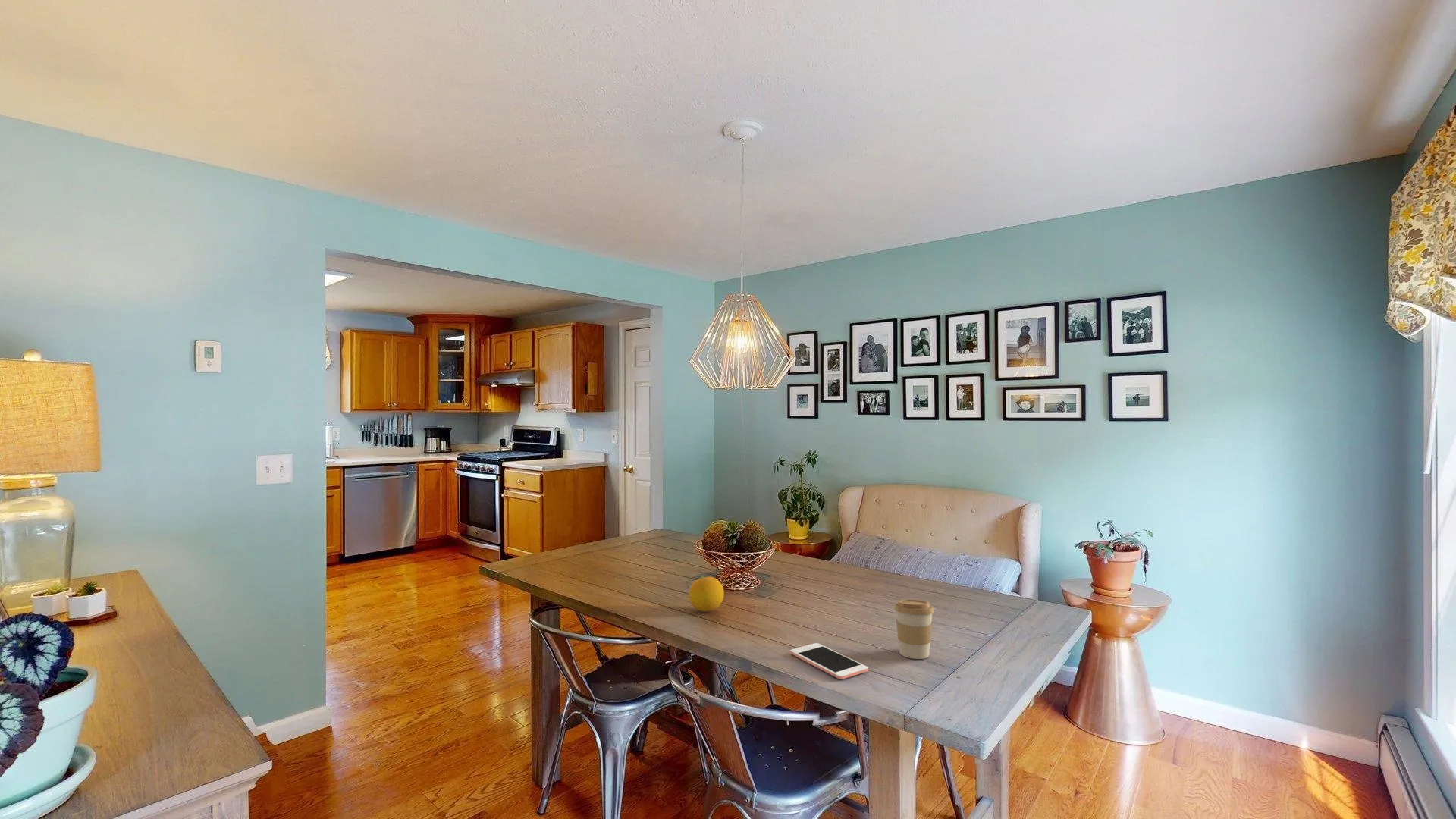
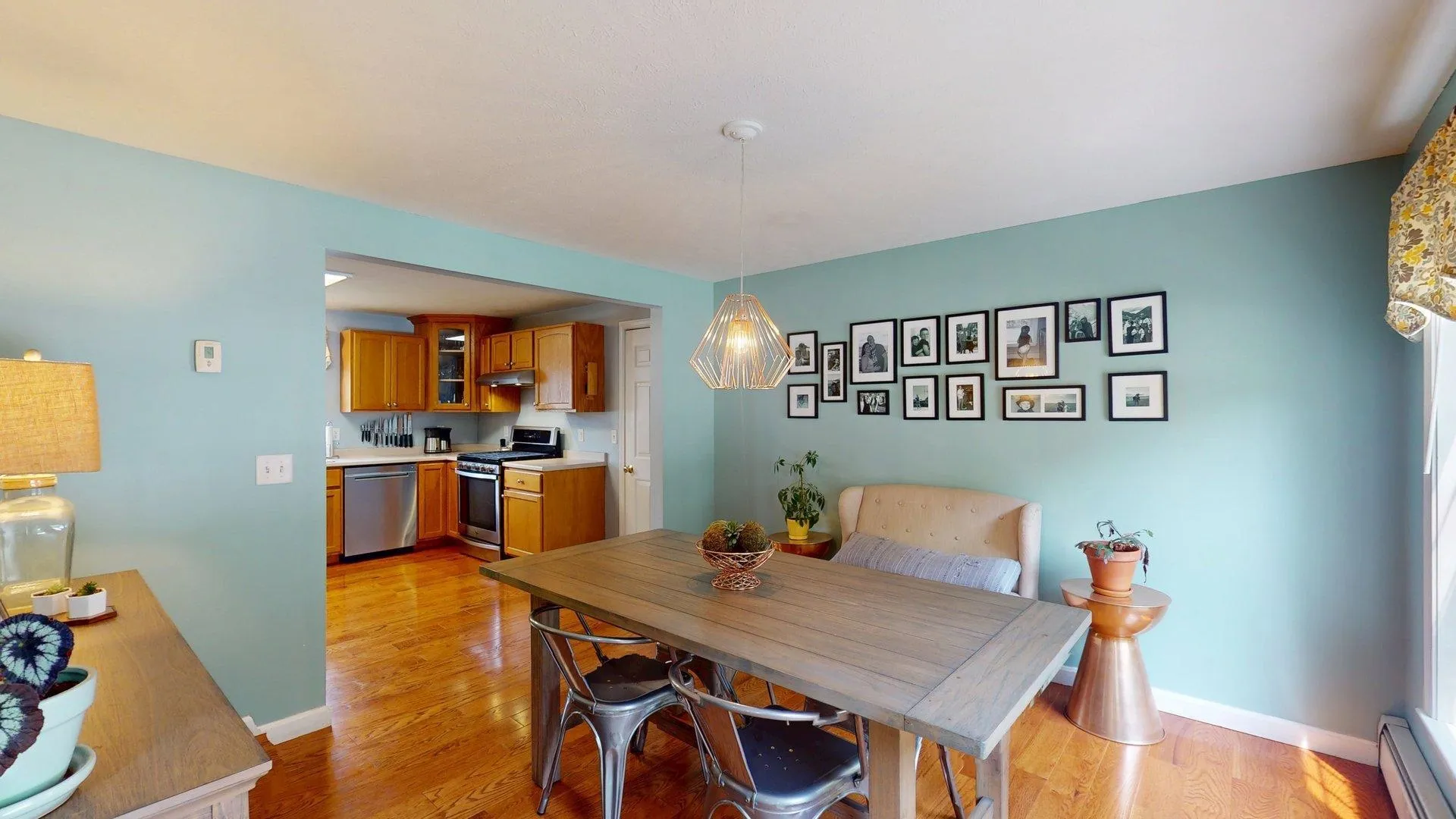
- cell phone [789,642,868,680]
- coffee cup [893,599,935,660]
- fruit [688,576,725,613]
